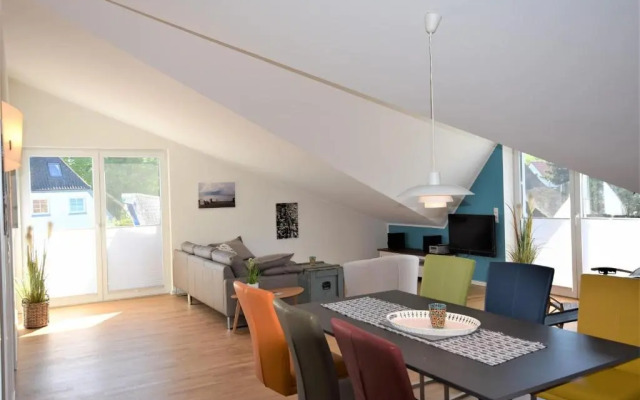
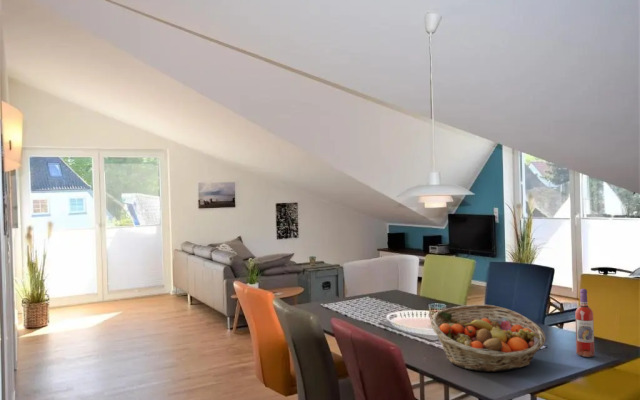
+ fruit basket [430,304,547,373]
+ wine bottle [574,288,596,358]
